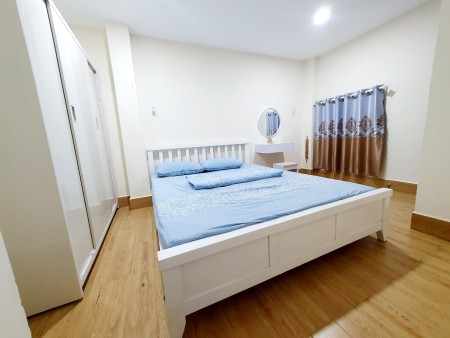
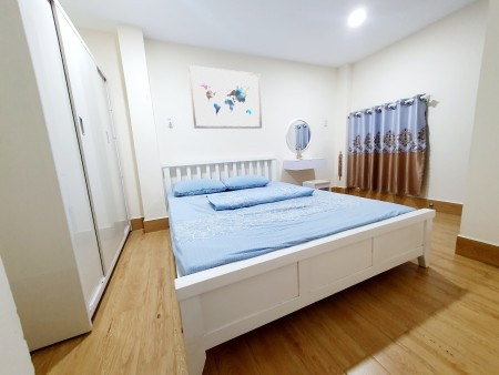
+ wall art [187,64,263,130]
